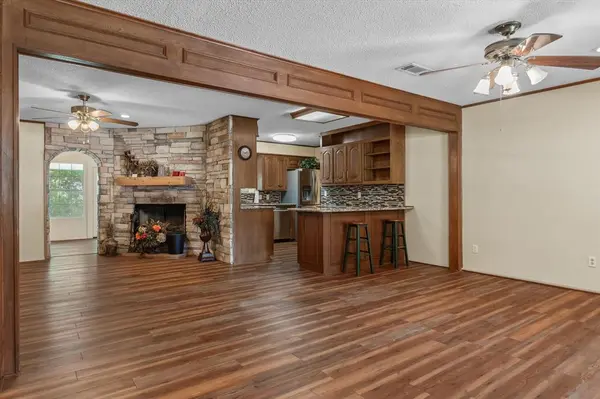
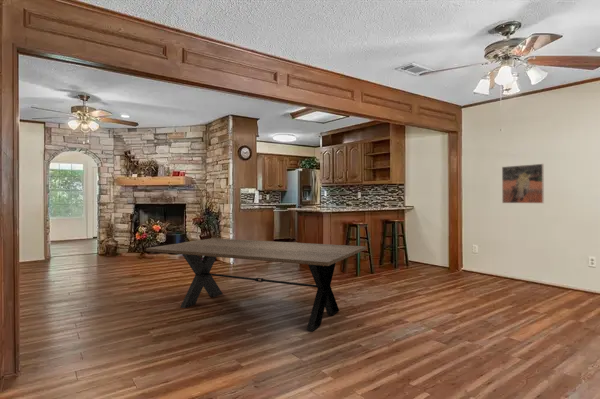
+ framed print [501,163,545,204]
+ dining table [145,237,367,332]
